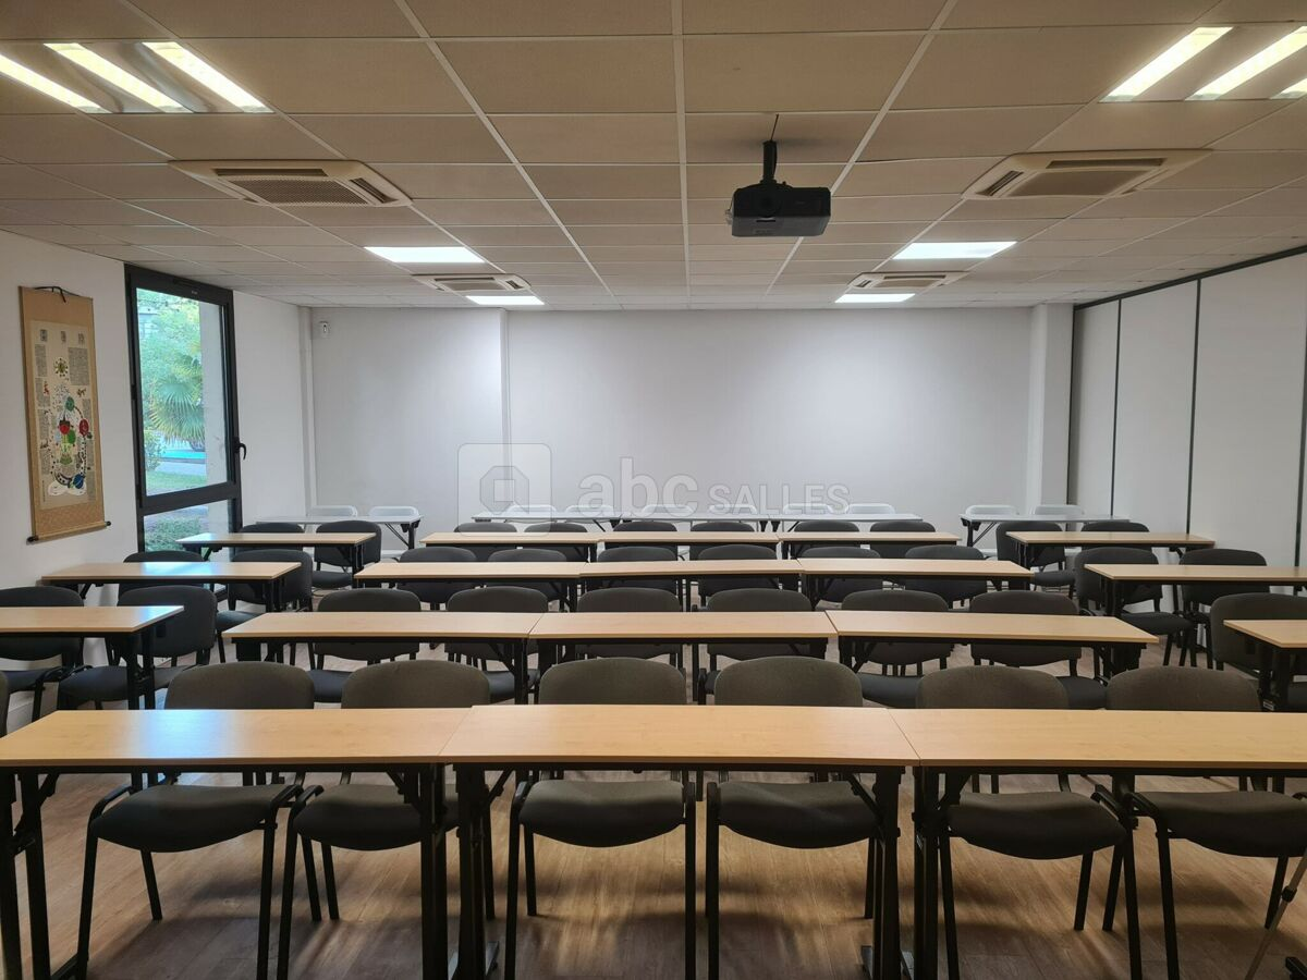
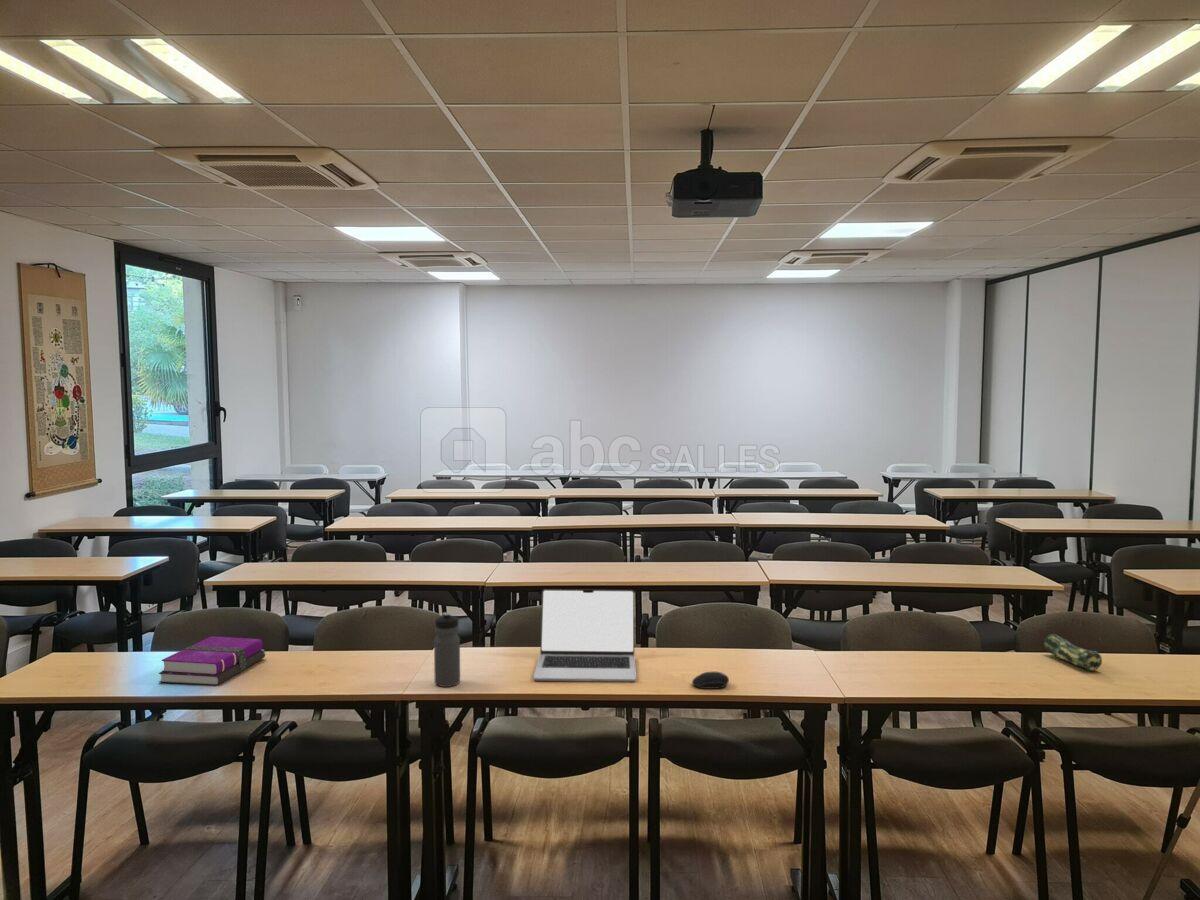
+ computer mouse [691,670,730,690]
+ pencil case [1043,633,1103,672]
+ laptop [533,588,637,683]
+ hardback book [157,636,266,686]
+ water bottle [433,611,461,688]
